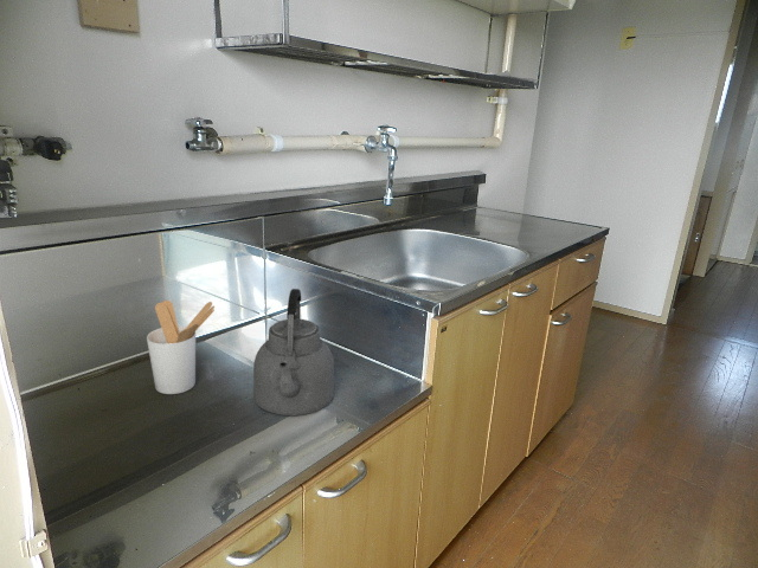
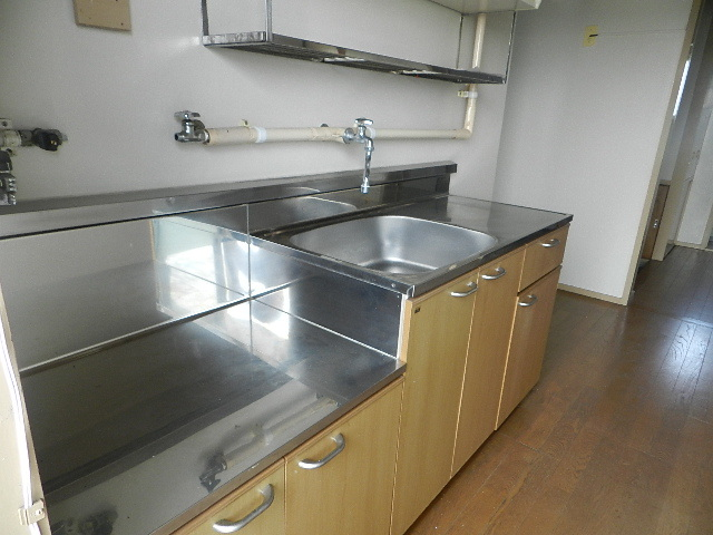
- utensil holder [146,299,216,395]
- kettle [252,288,335,417]
